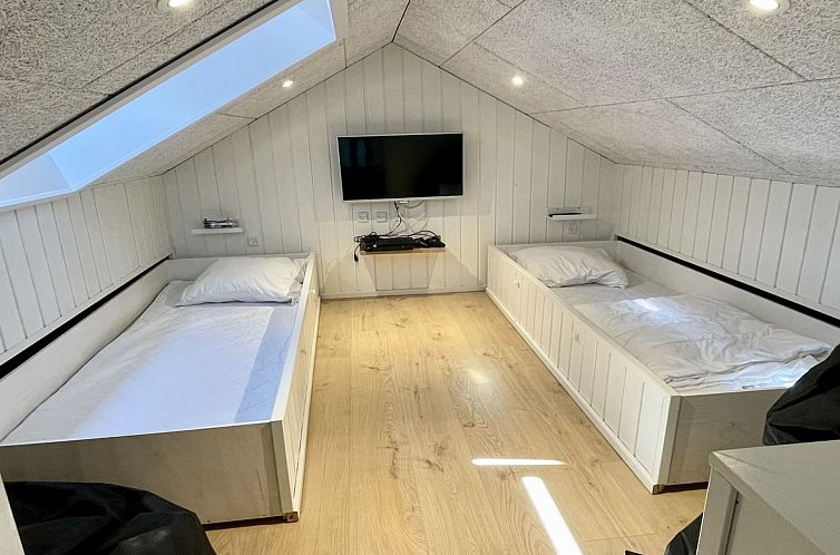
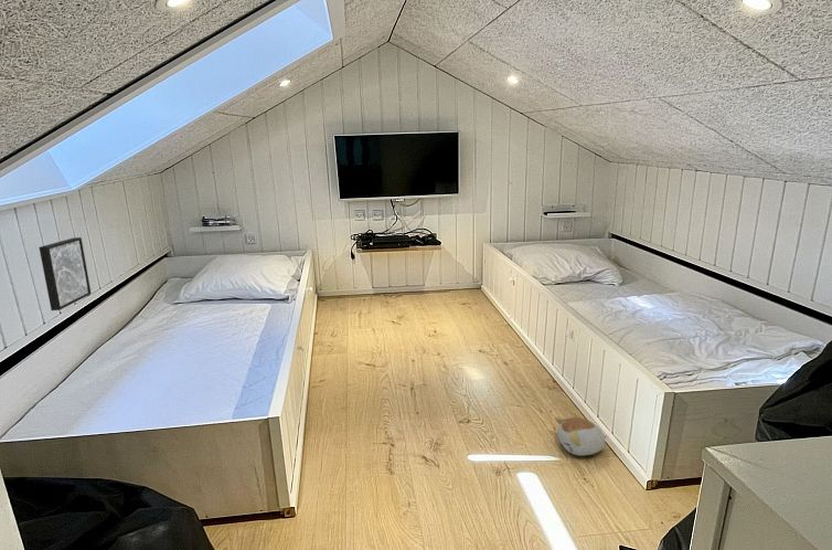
+ plush toy [553,415,609,457]
+ wall art [38,236,92,311]
